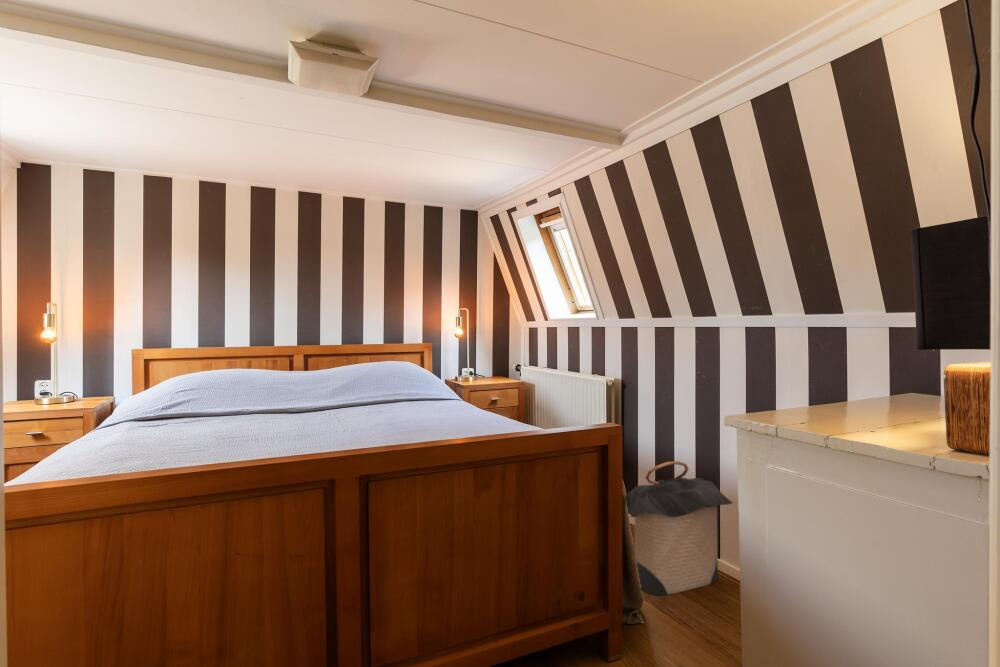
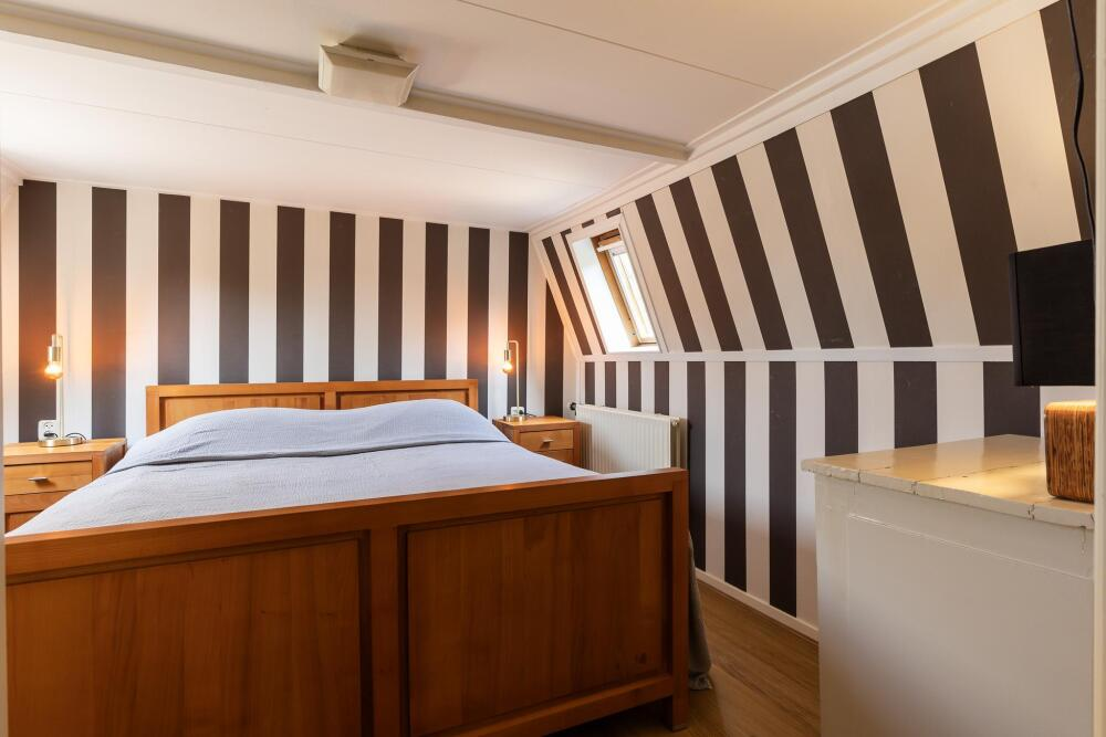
- laundry hamper [625,460,733,596]
